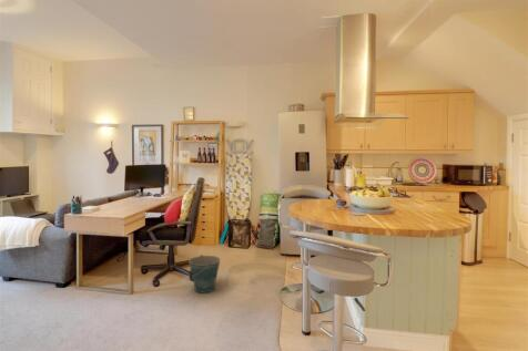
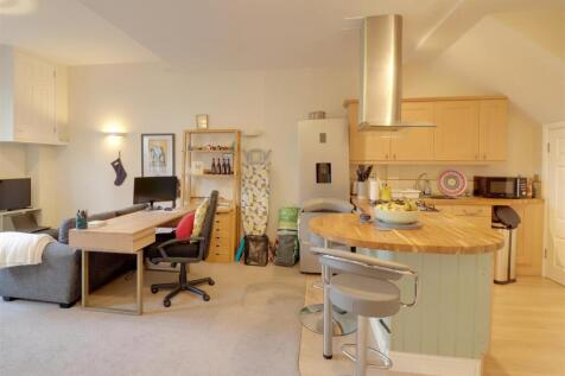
- bucket [187,254,222,293]
